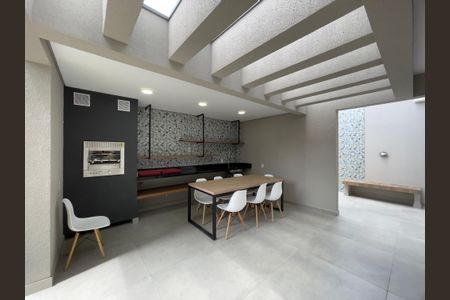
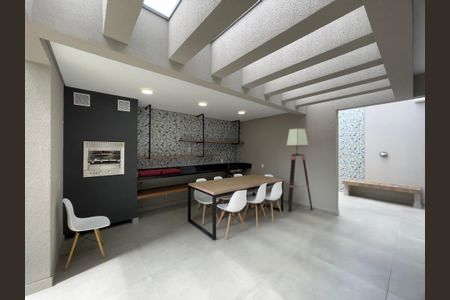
+ floor lamp [285,127,314,213]
